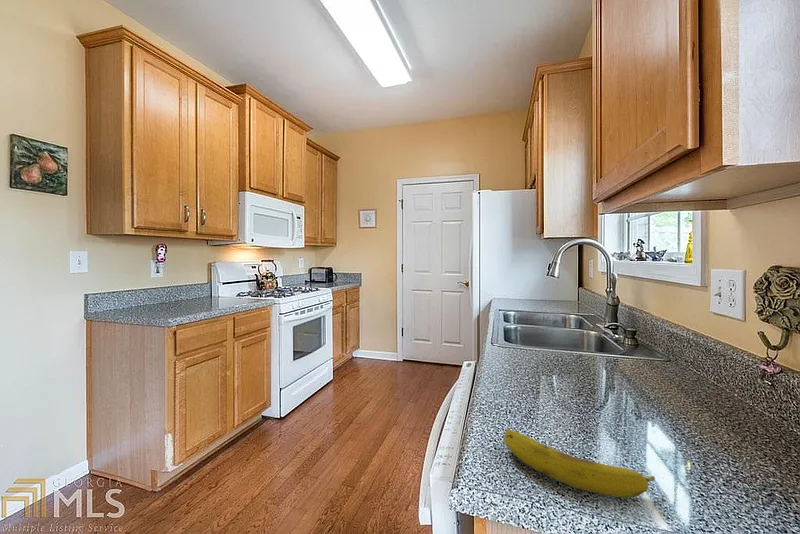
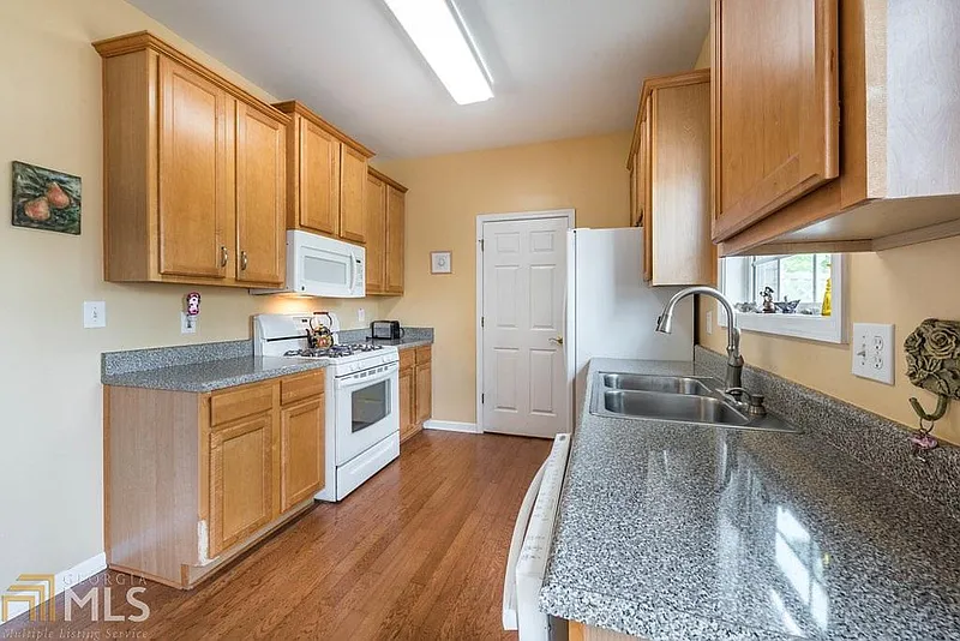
- fruit [503,428,656,498]
